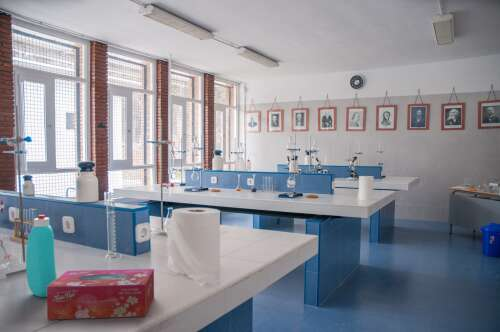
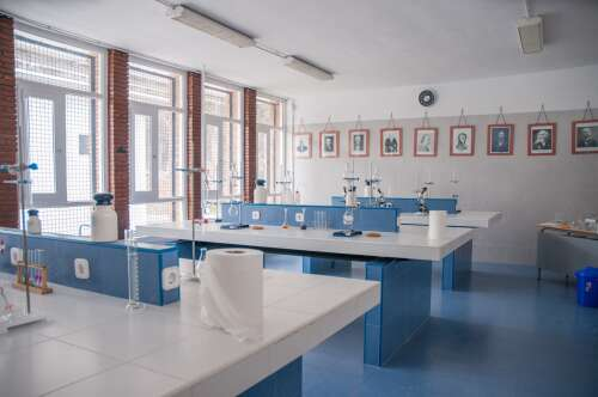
- tissue box [46,268,155,320]
- bottle [25,214,58,298]
